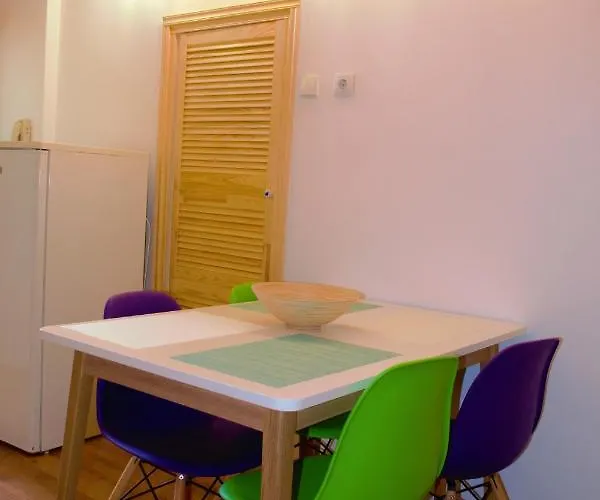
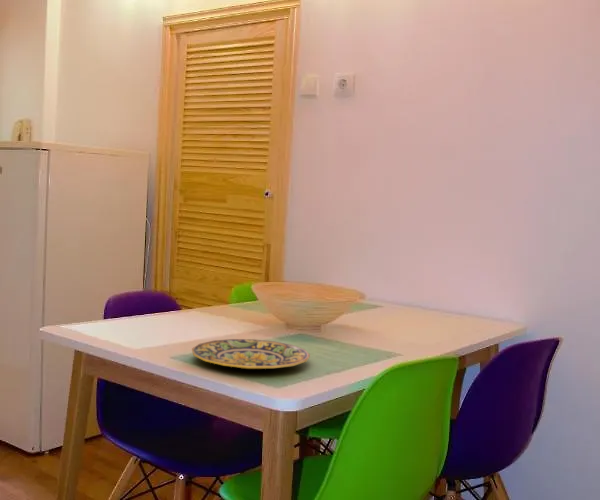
+ plate [191,338,311,370]
